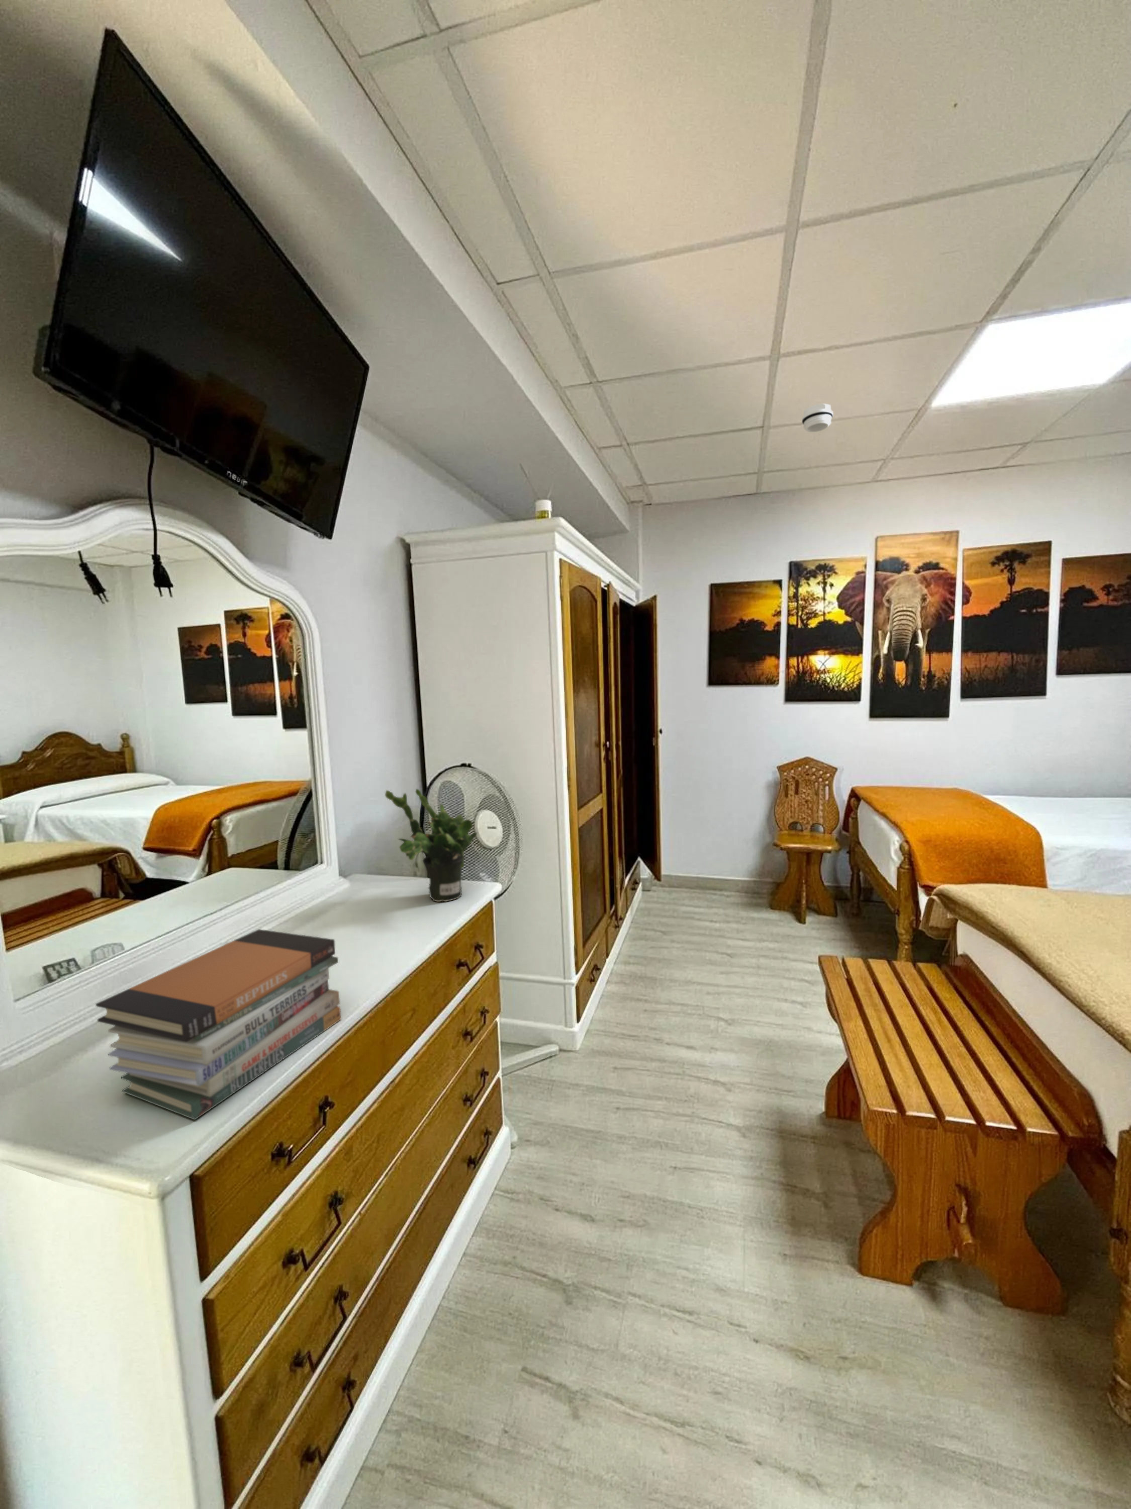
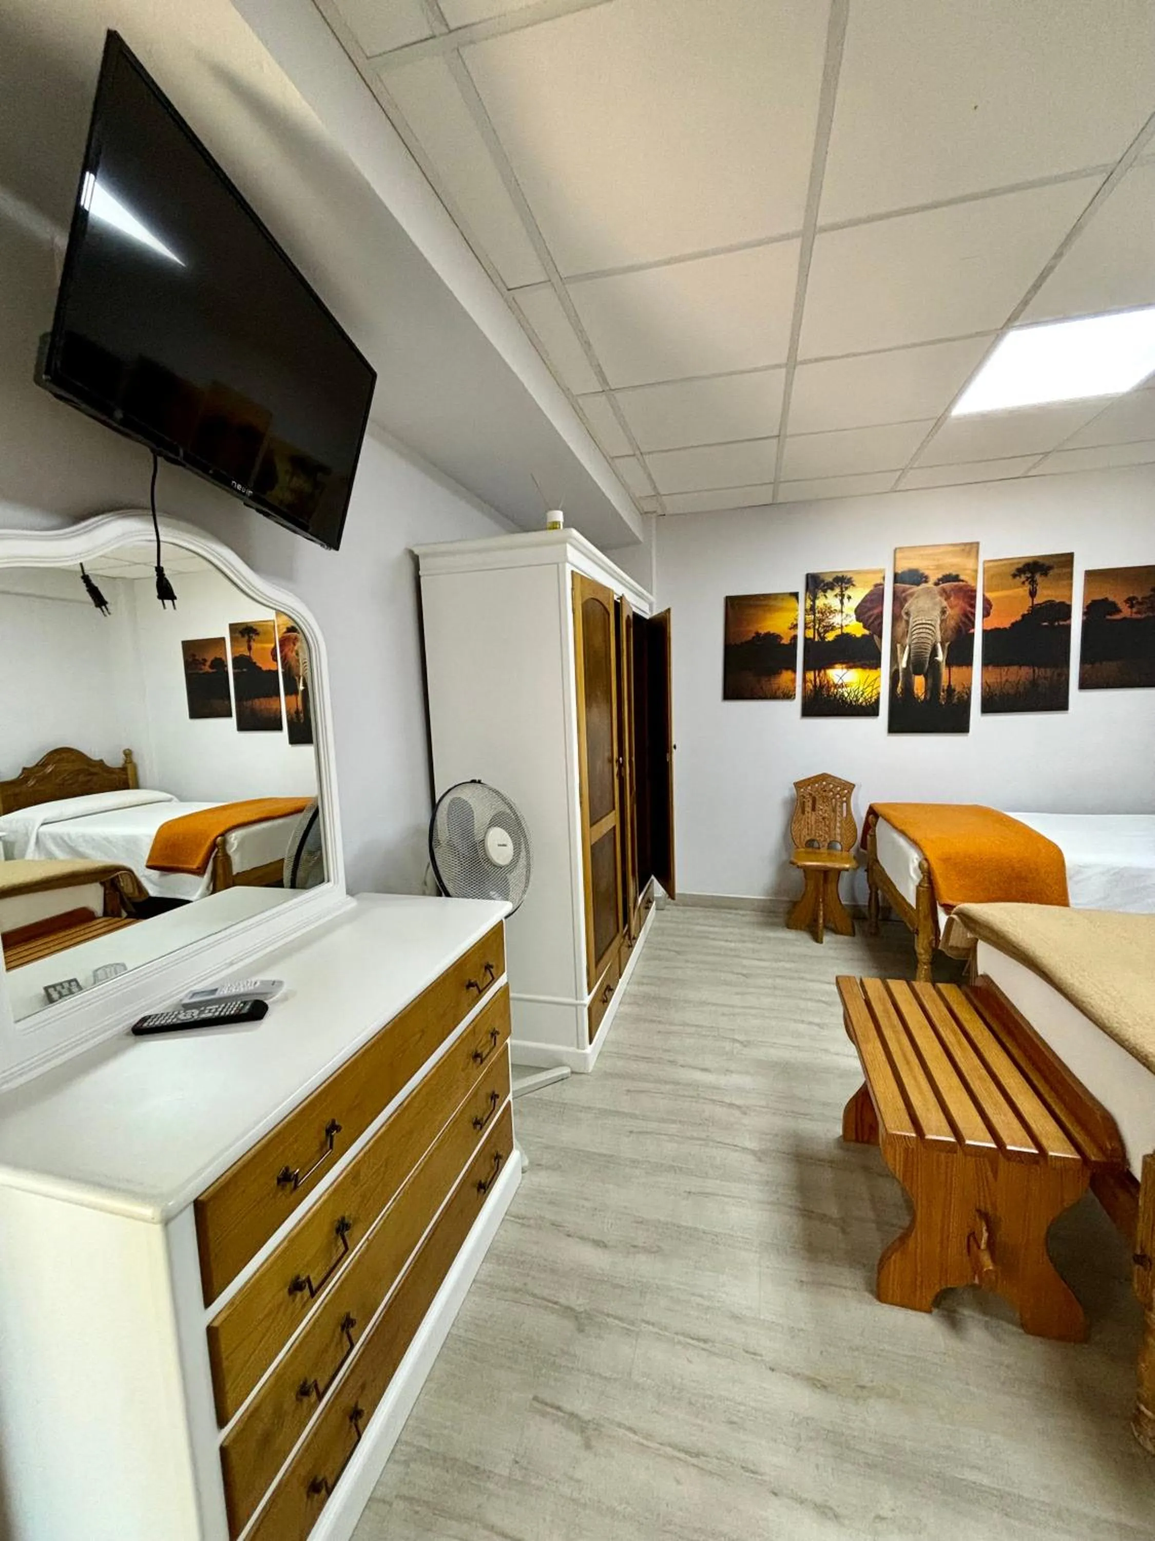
- potted plant [385,788,478,902]
- smoke detector [801,404,834,433]
- book stack [95,928,342,1120]
